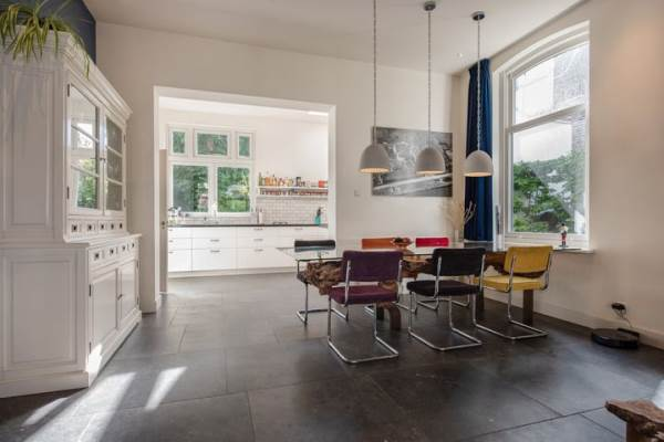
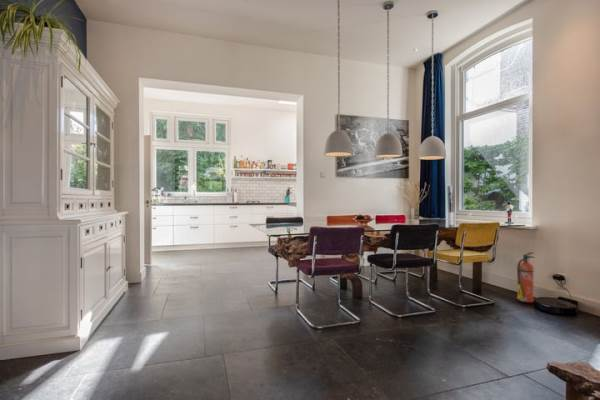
+ fire extinguisher [516,251,536,303]
